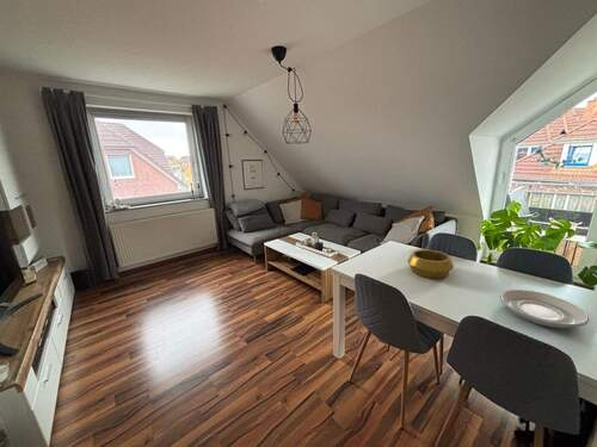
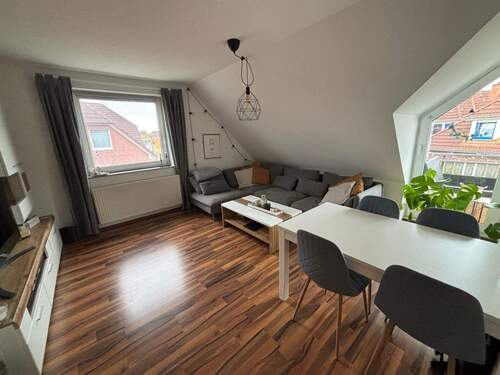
- decorative bowl [407,248,455,280]
- plate [499,288,590,329]
